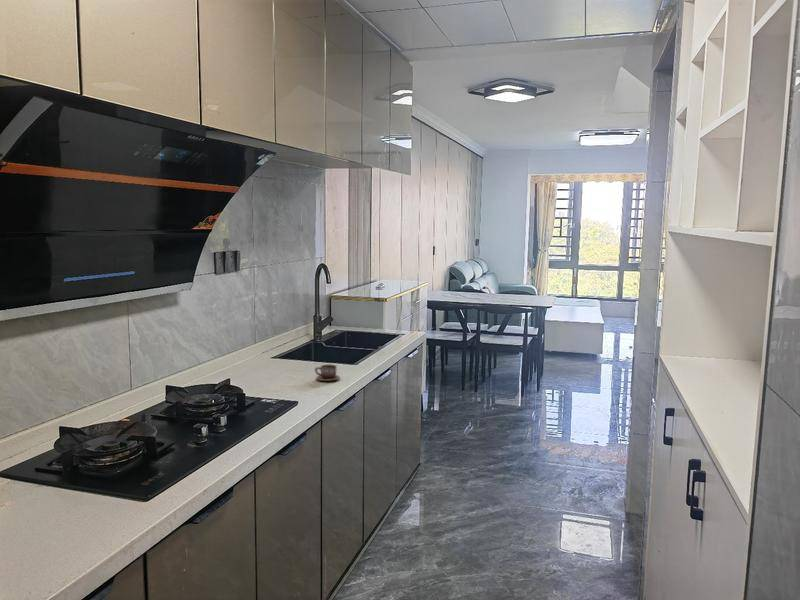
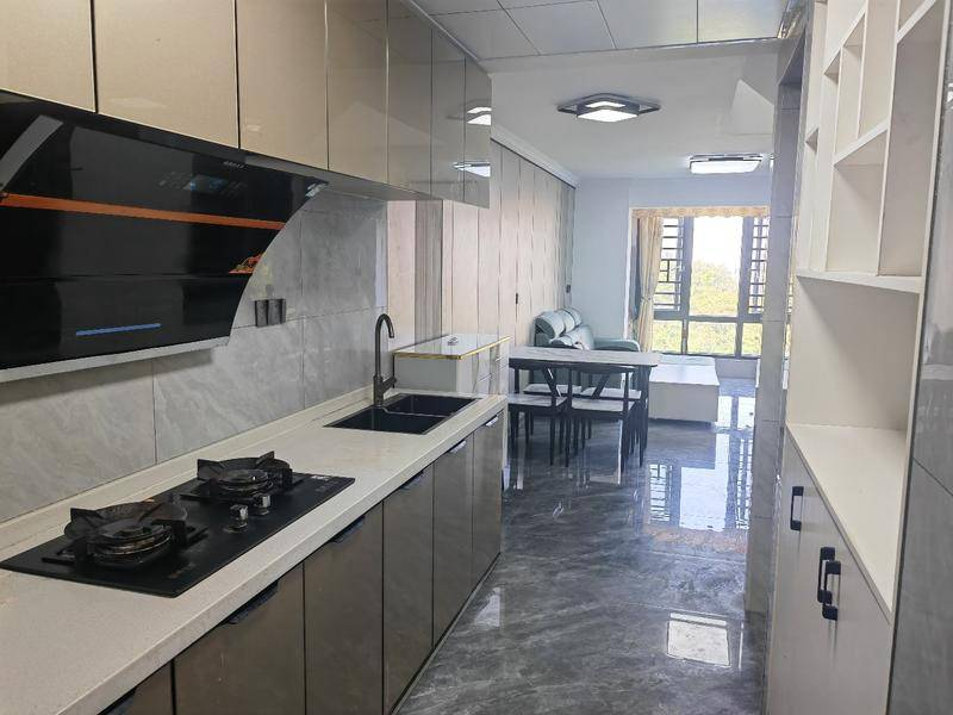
- cup [314,364,341,382]
